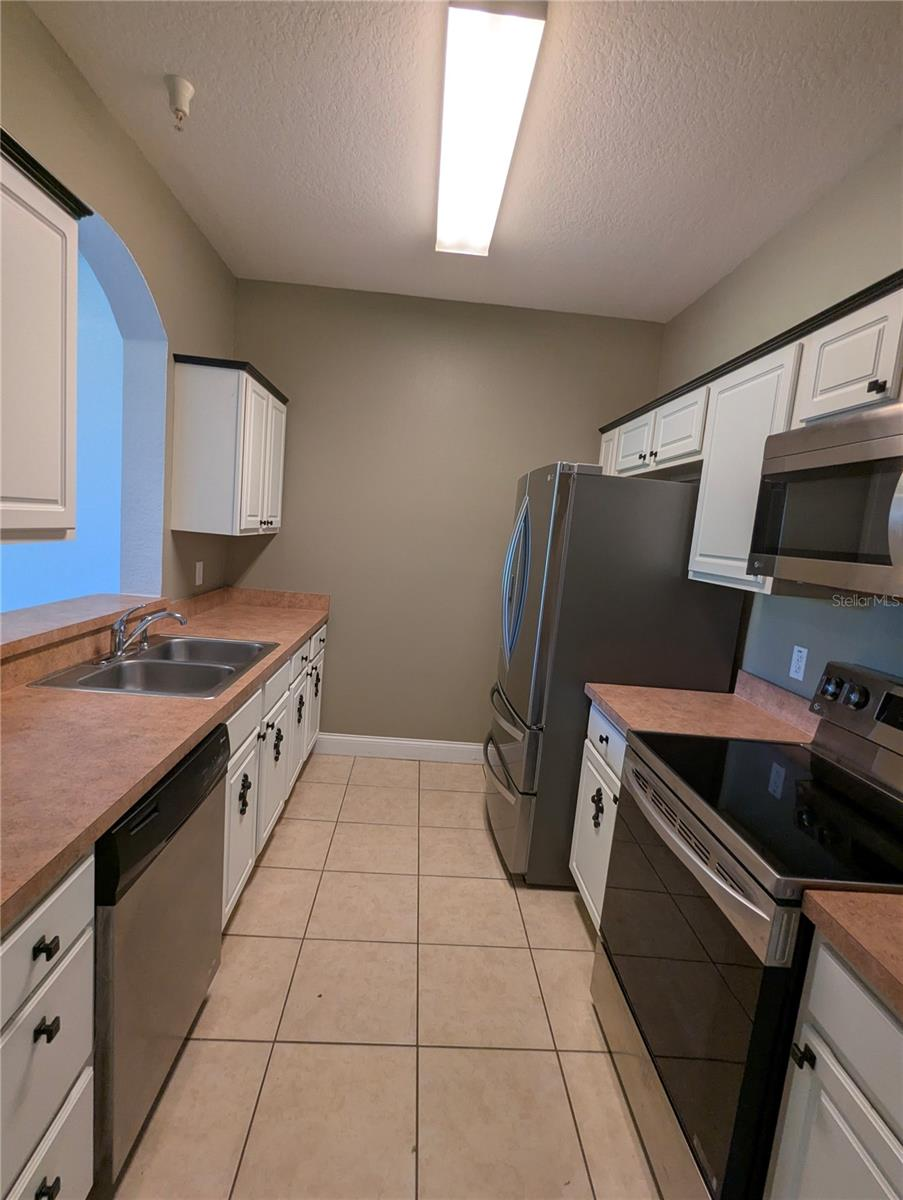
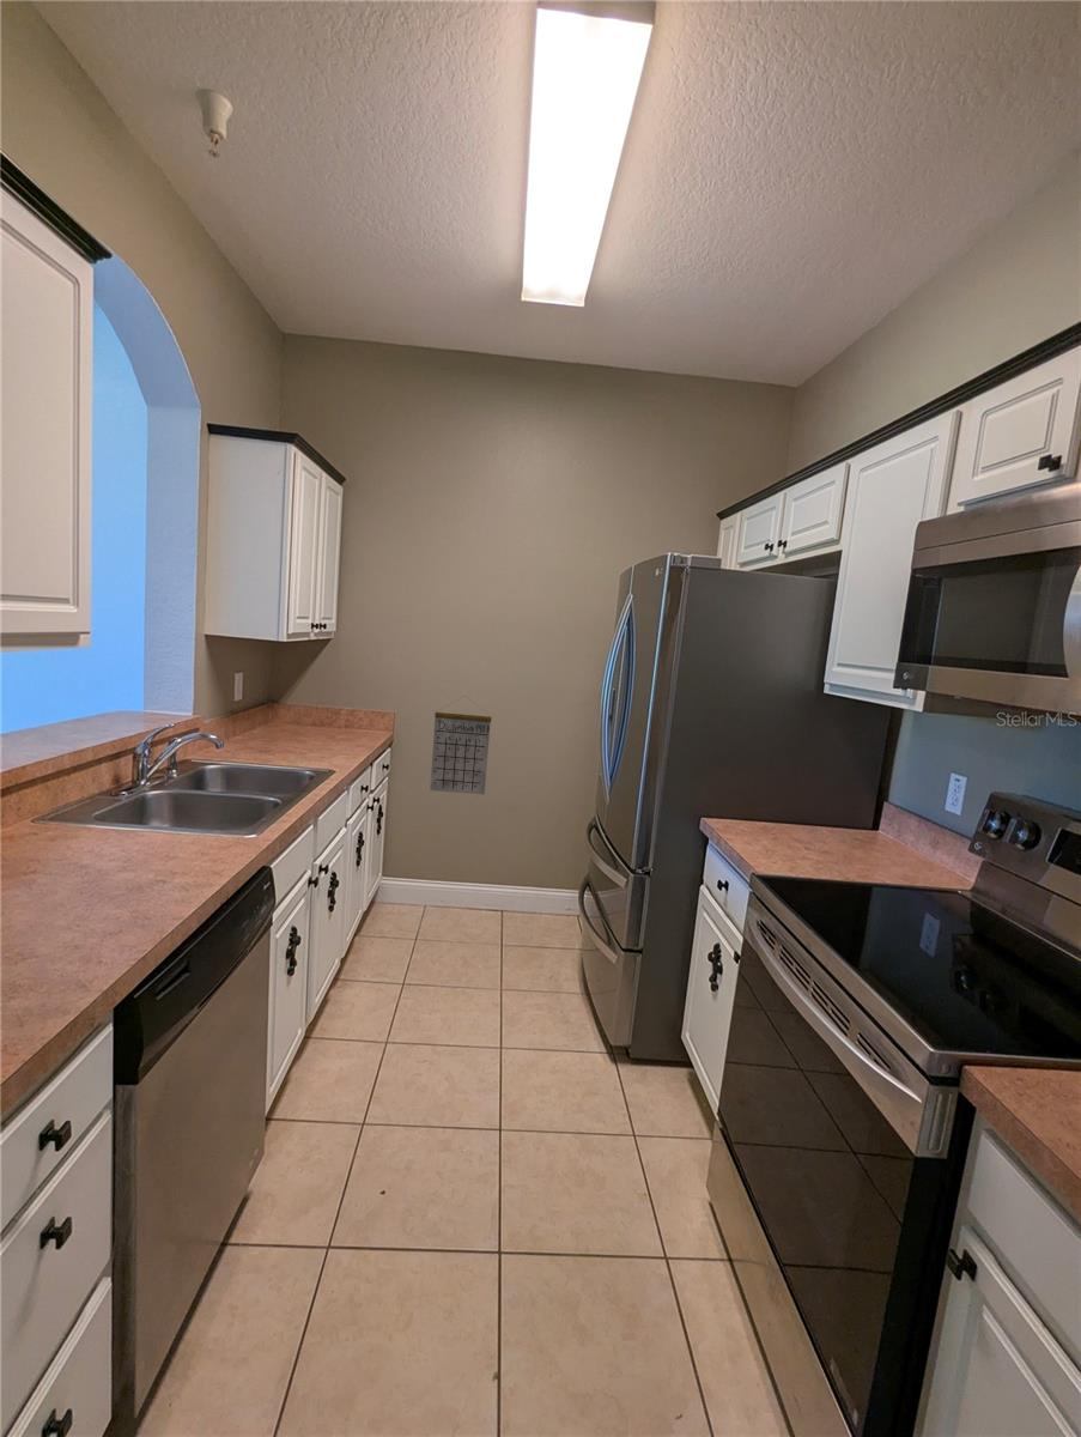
+ calendar [429,695,493,796]
